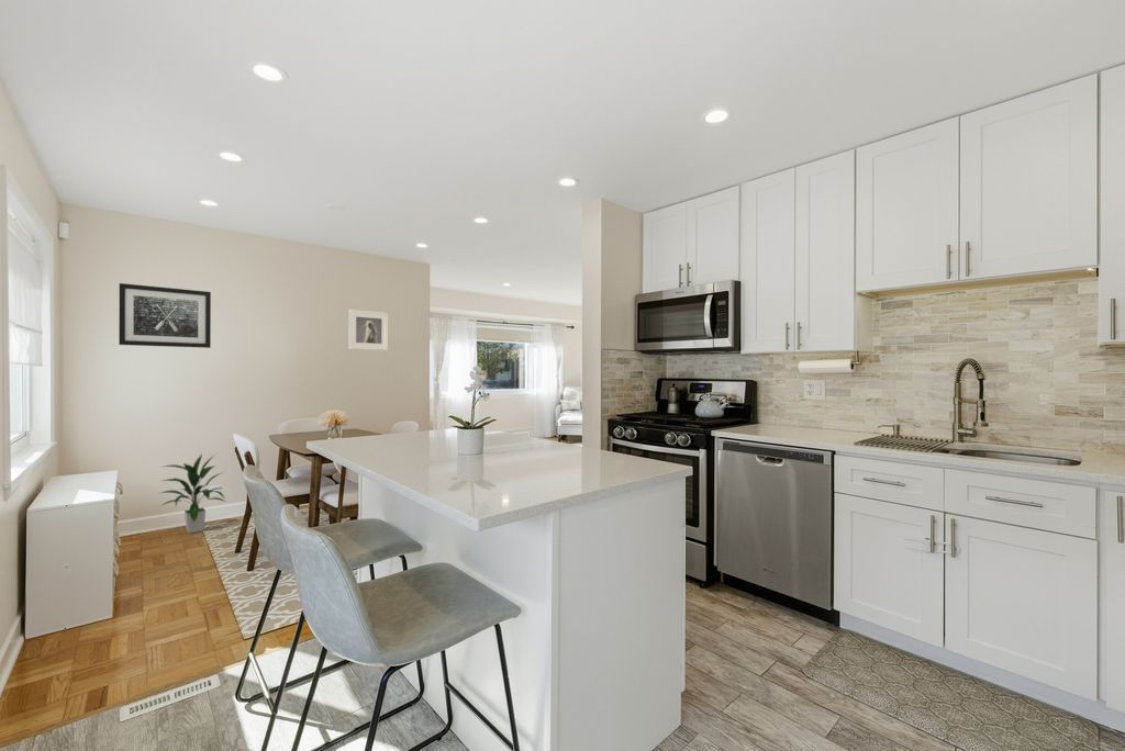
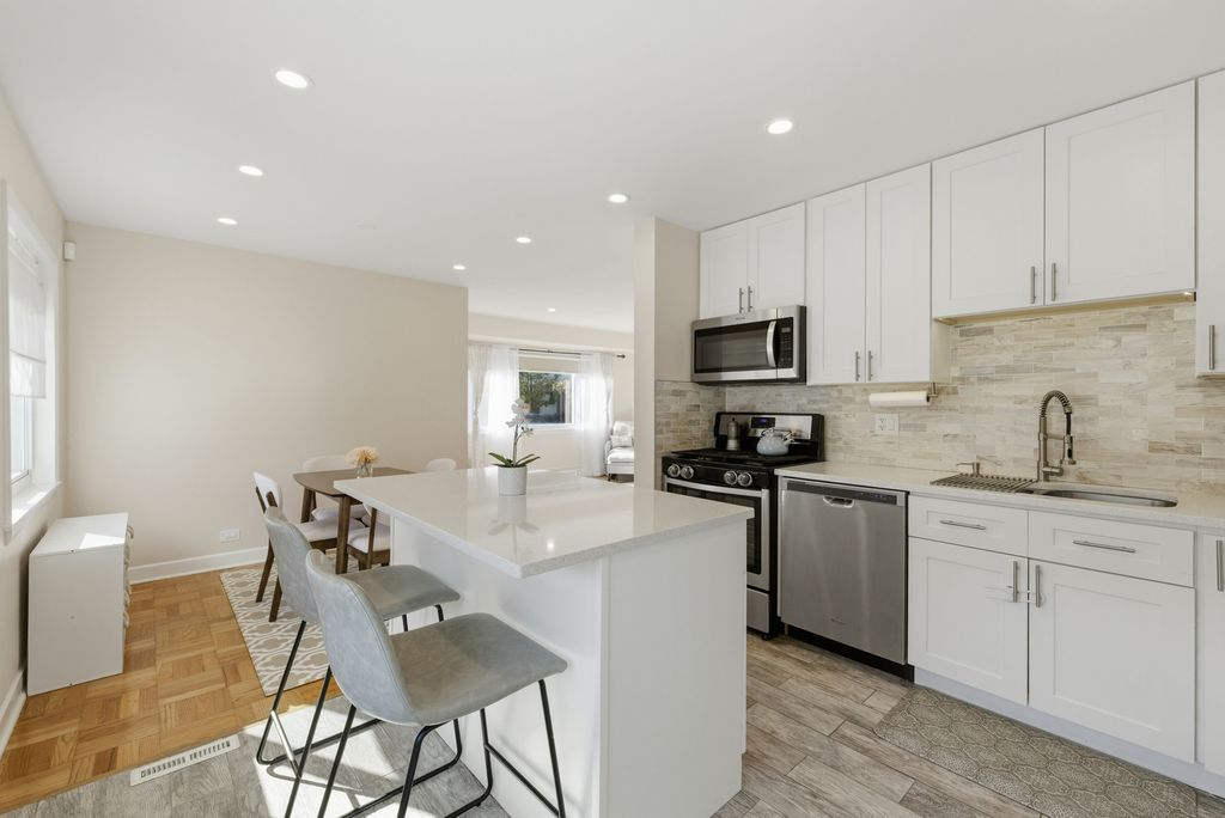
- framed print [347,309,389,351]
- wall art [118,282,212,349]
- indoor plant [156,452,226,535]
